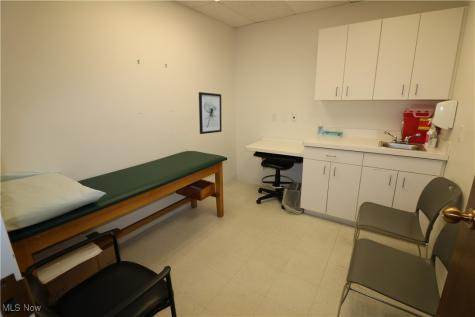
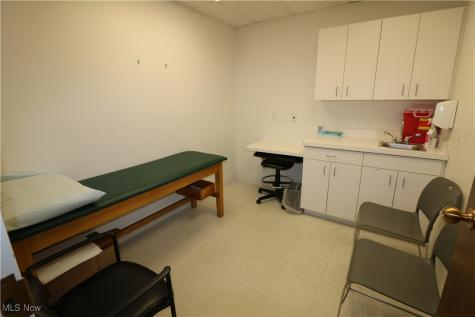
- wall art [198,91,223,135]
